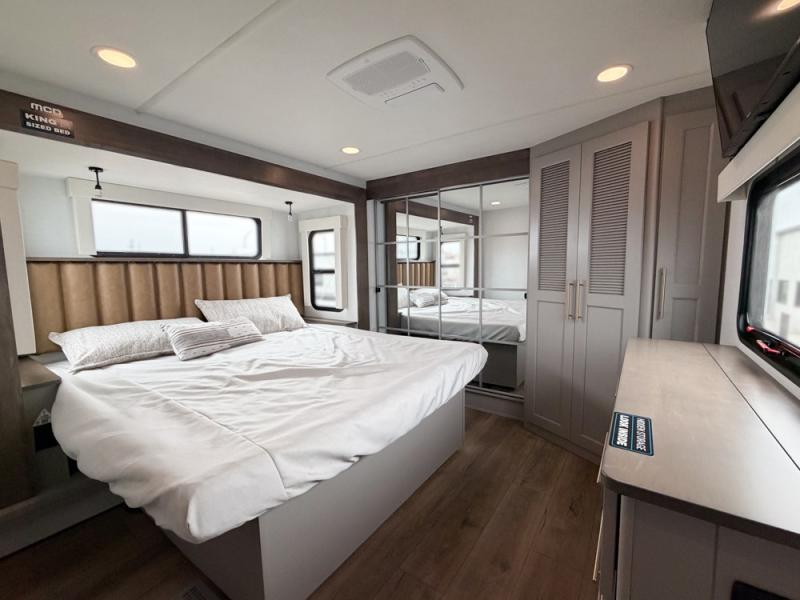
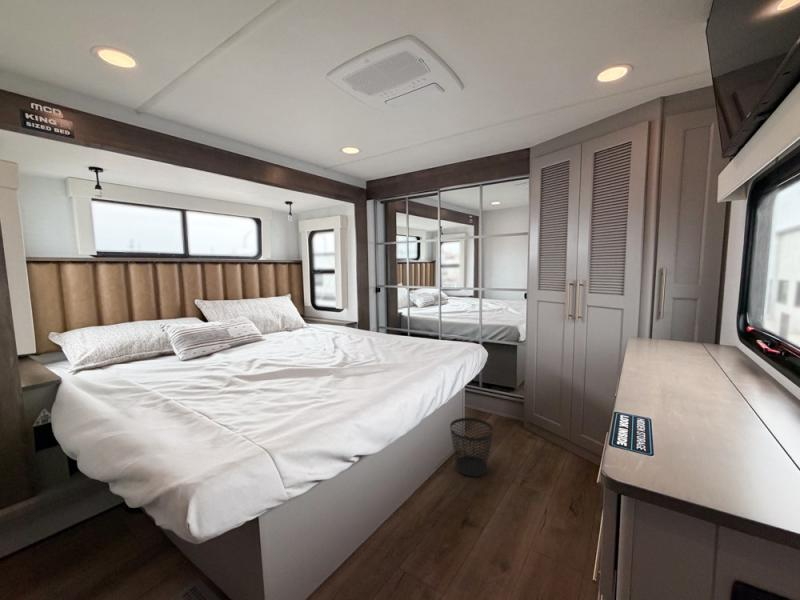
+ wastebasket [449,417,494,478]
